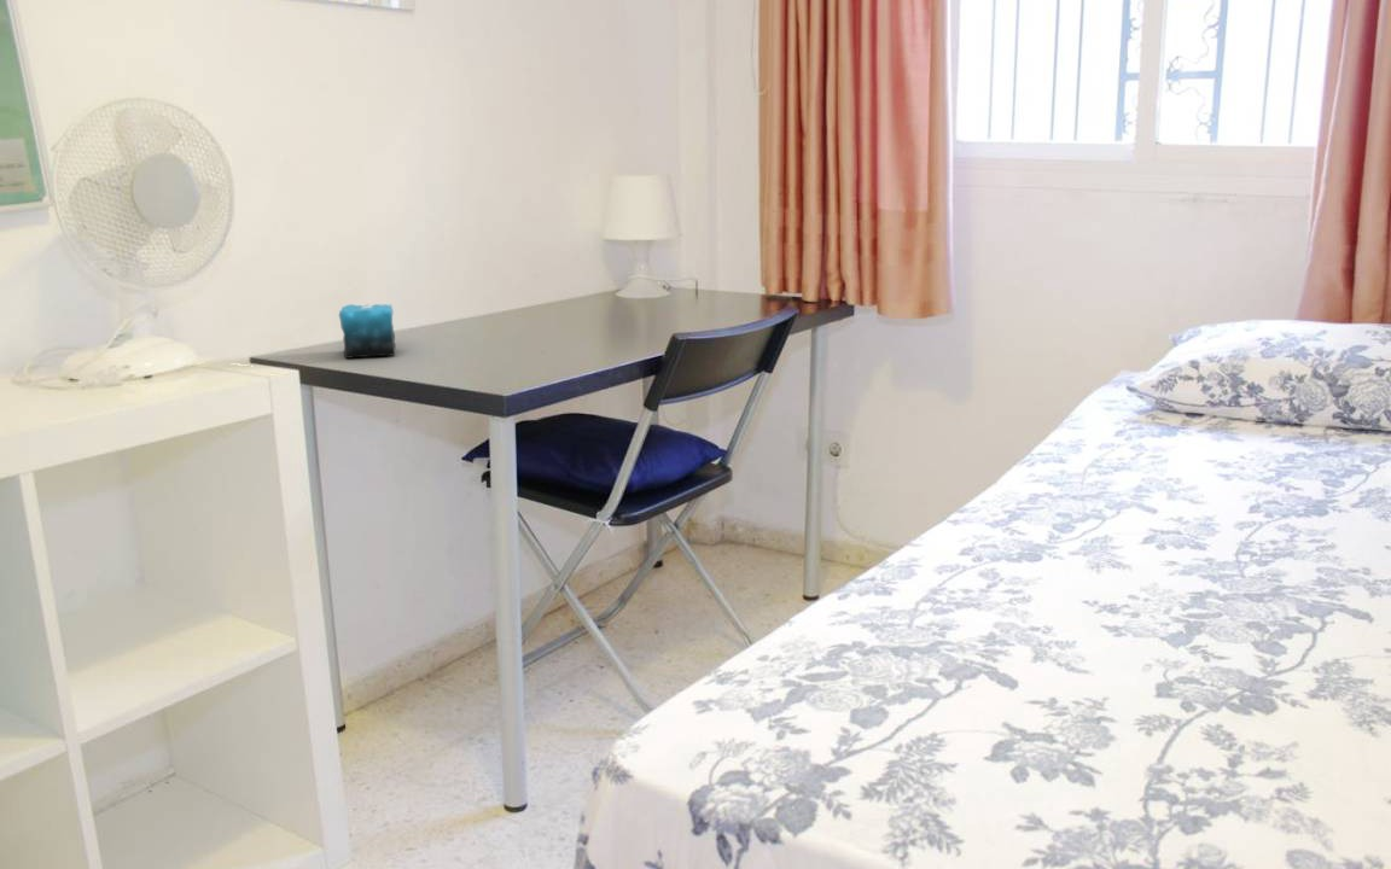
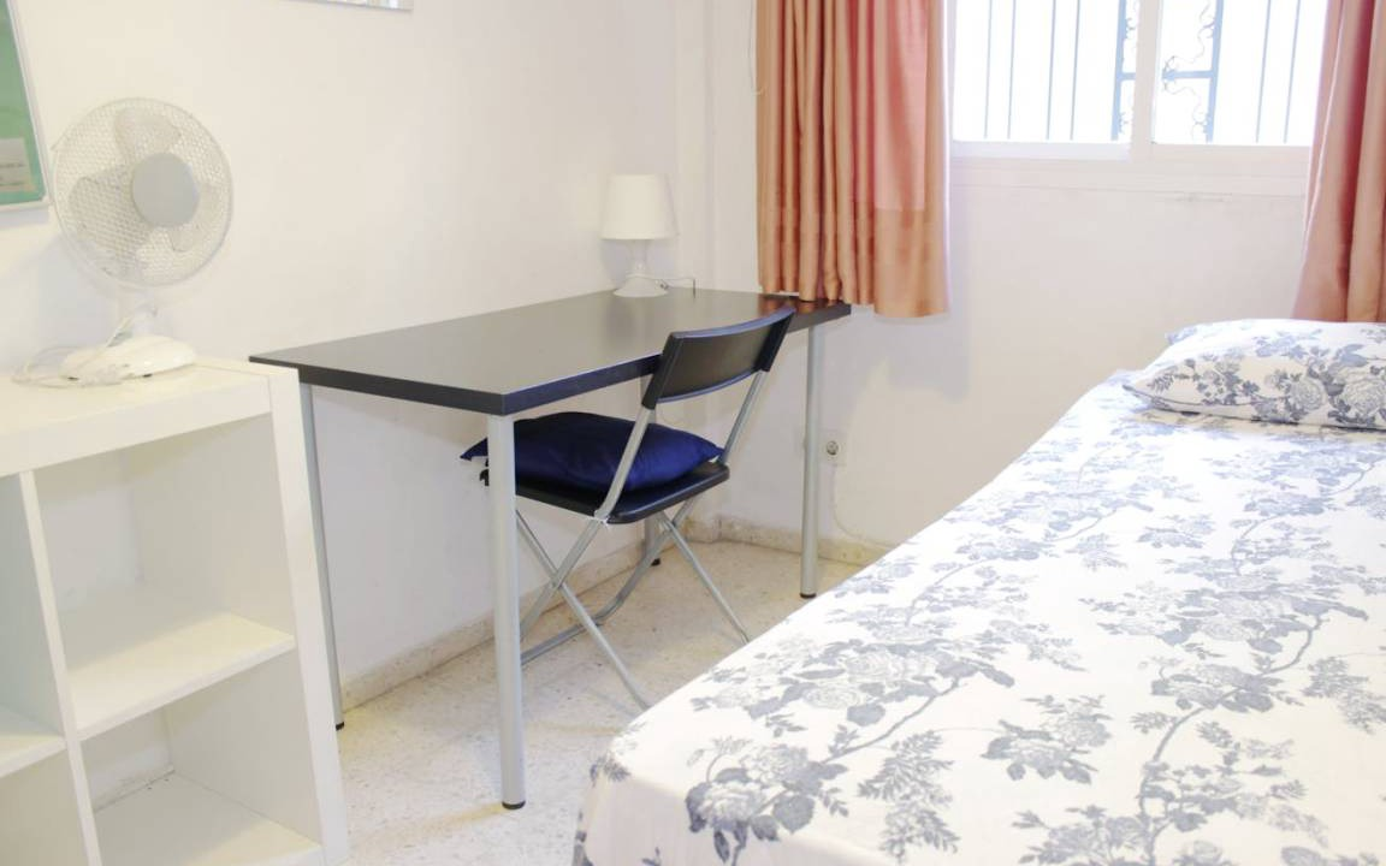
- candle [338,303,397,360]
